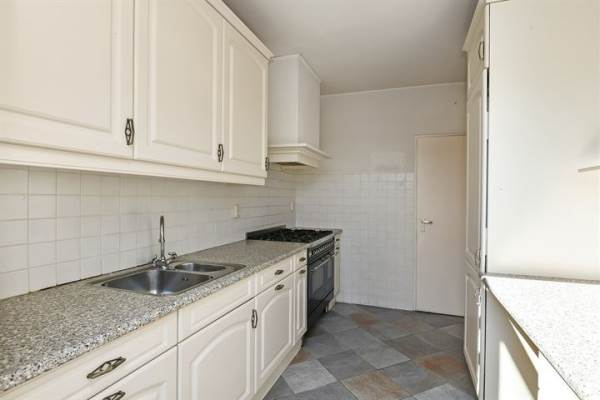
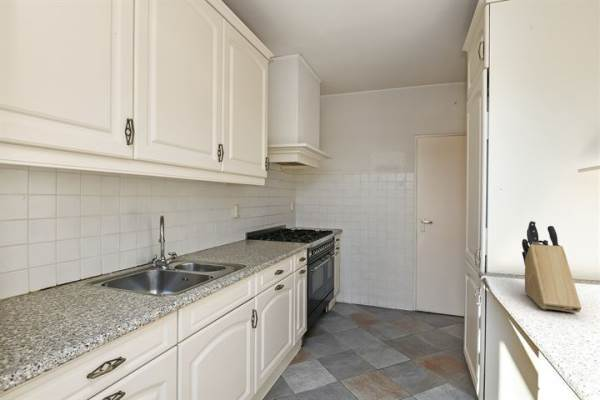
+ knife block [521,220,582,314]
